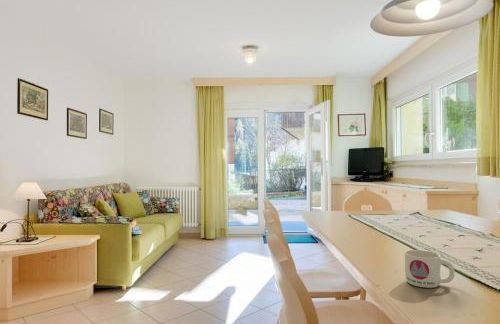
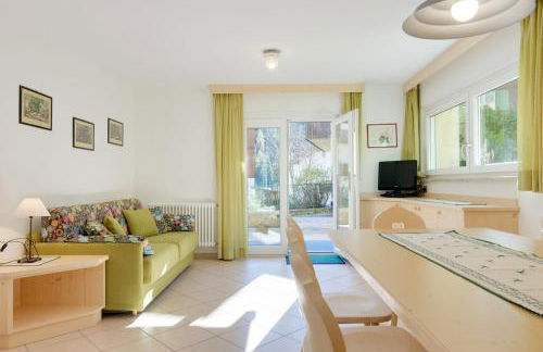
- mug [404,249,456,289]
